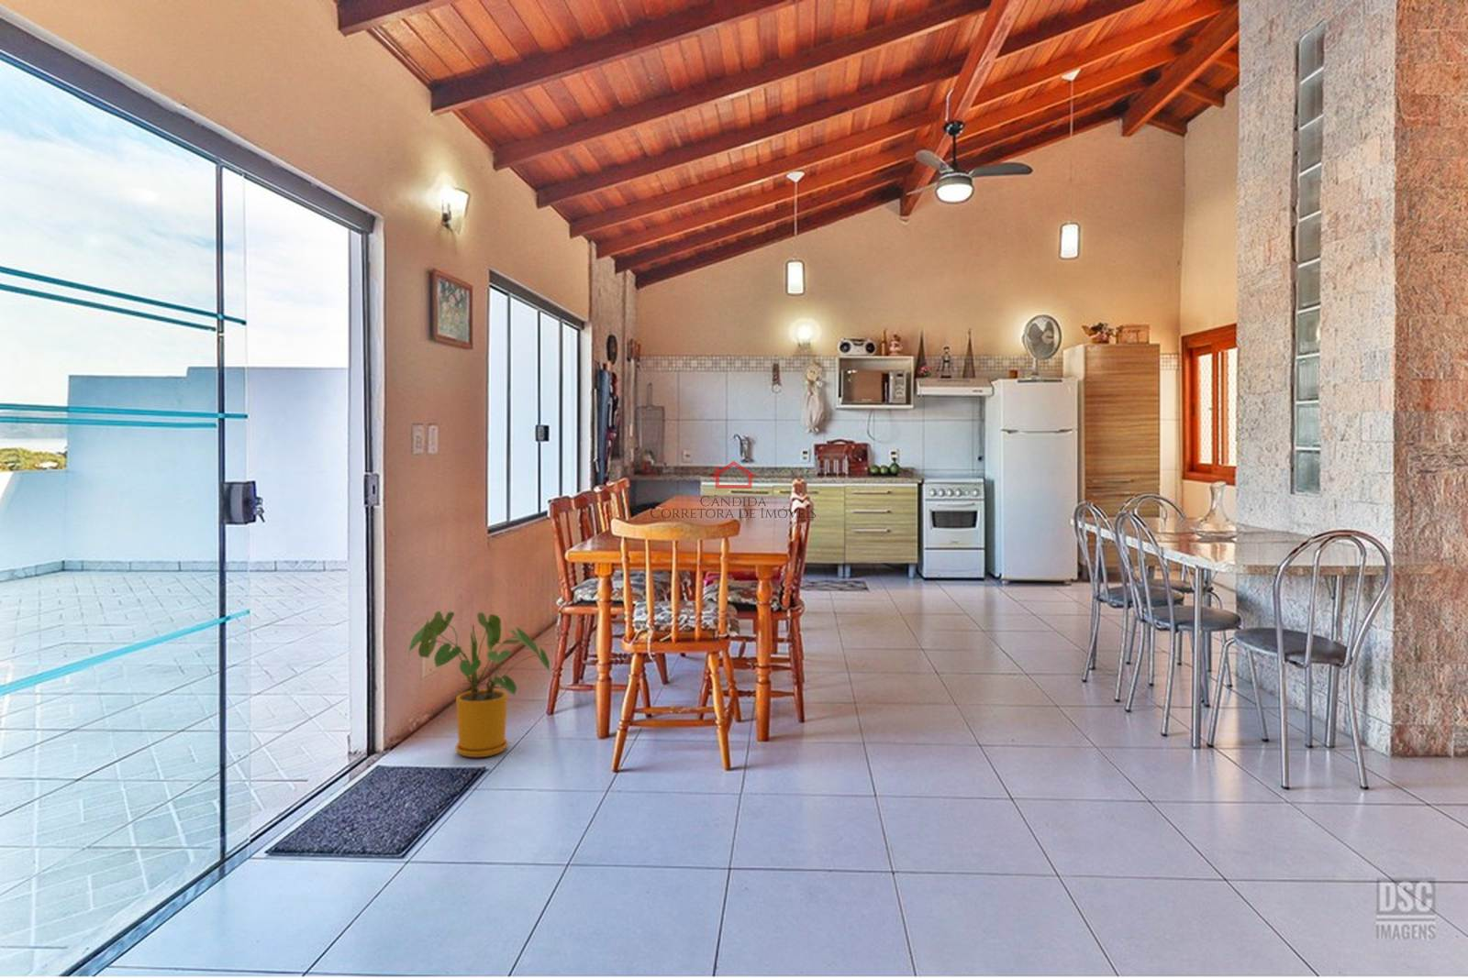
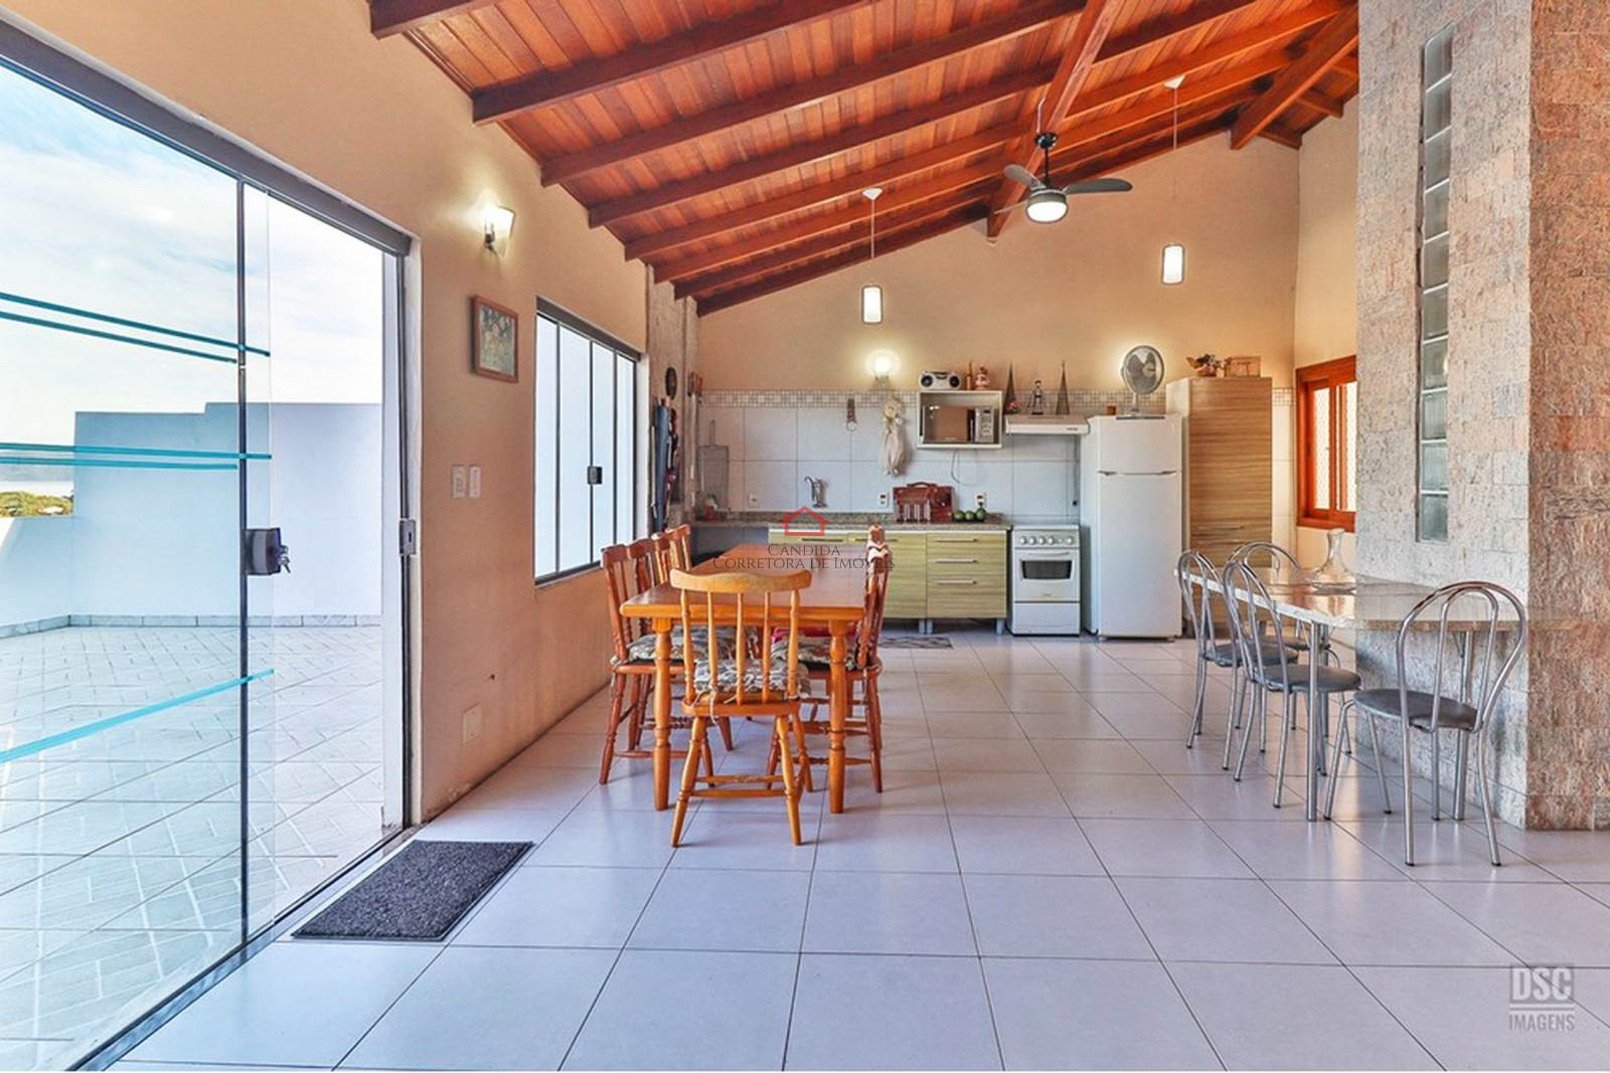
- house plant [409,610,550,758]
